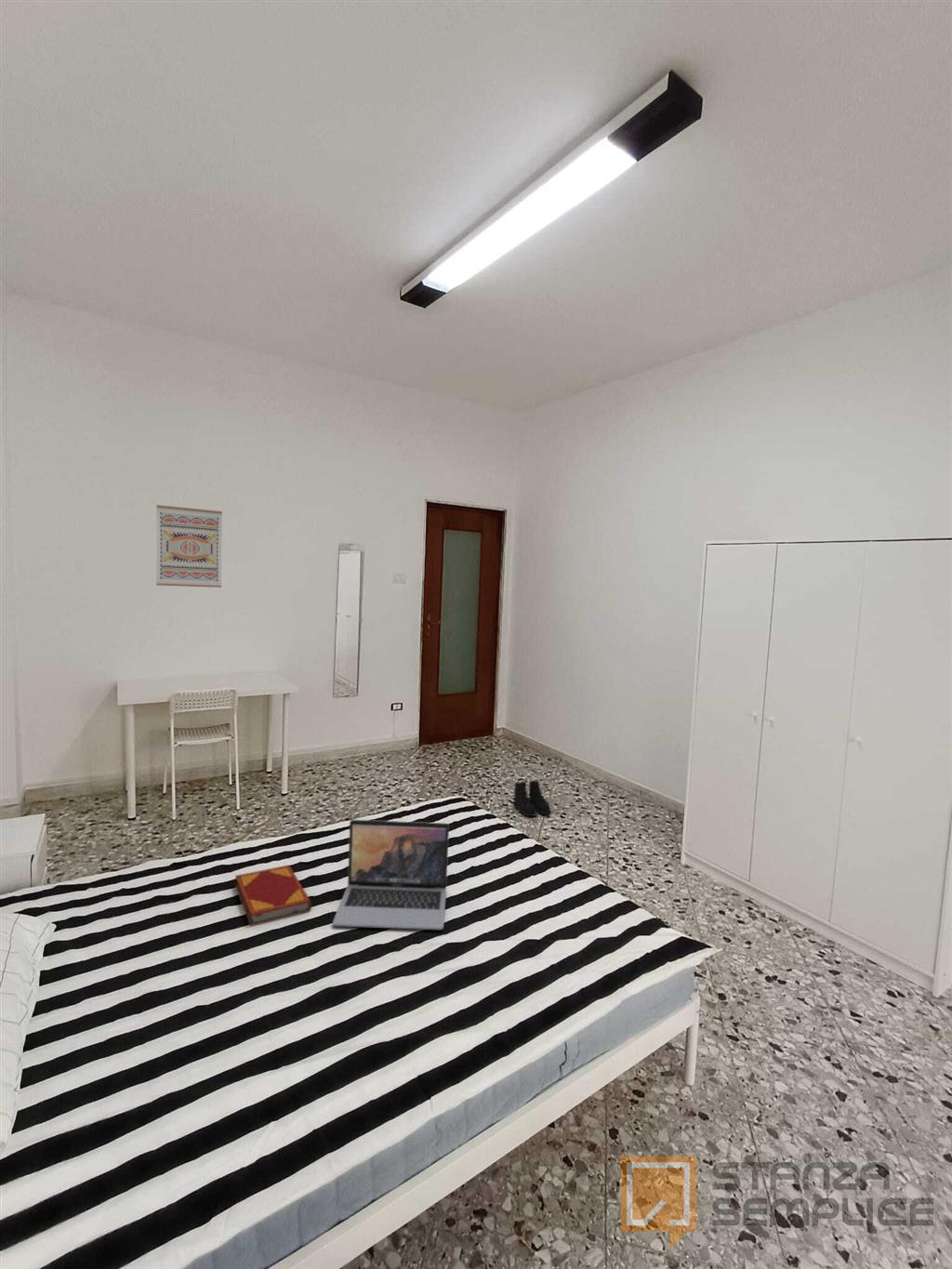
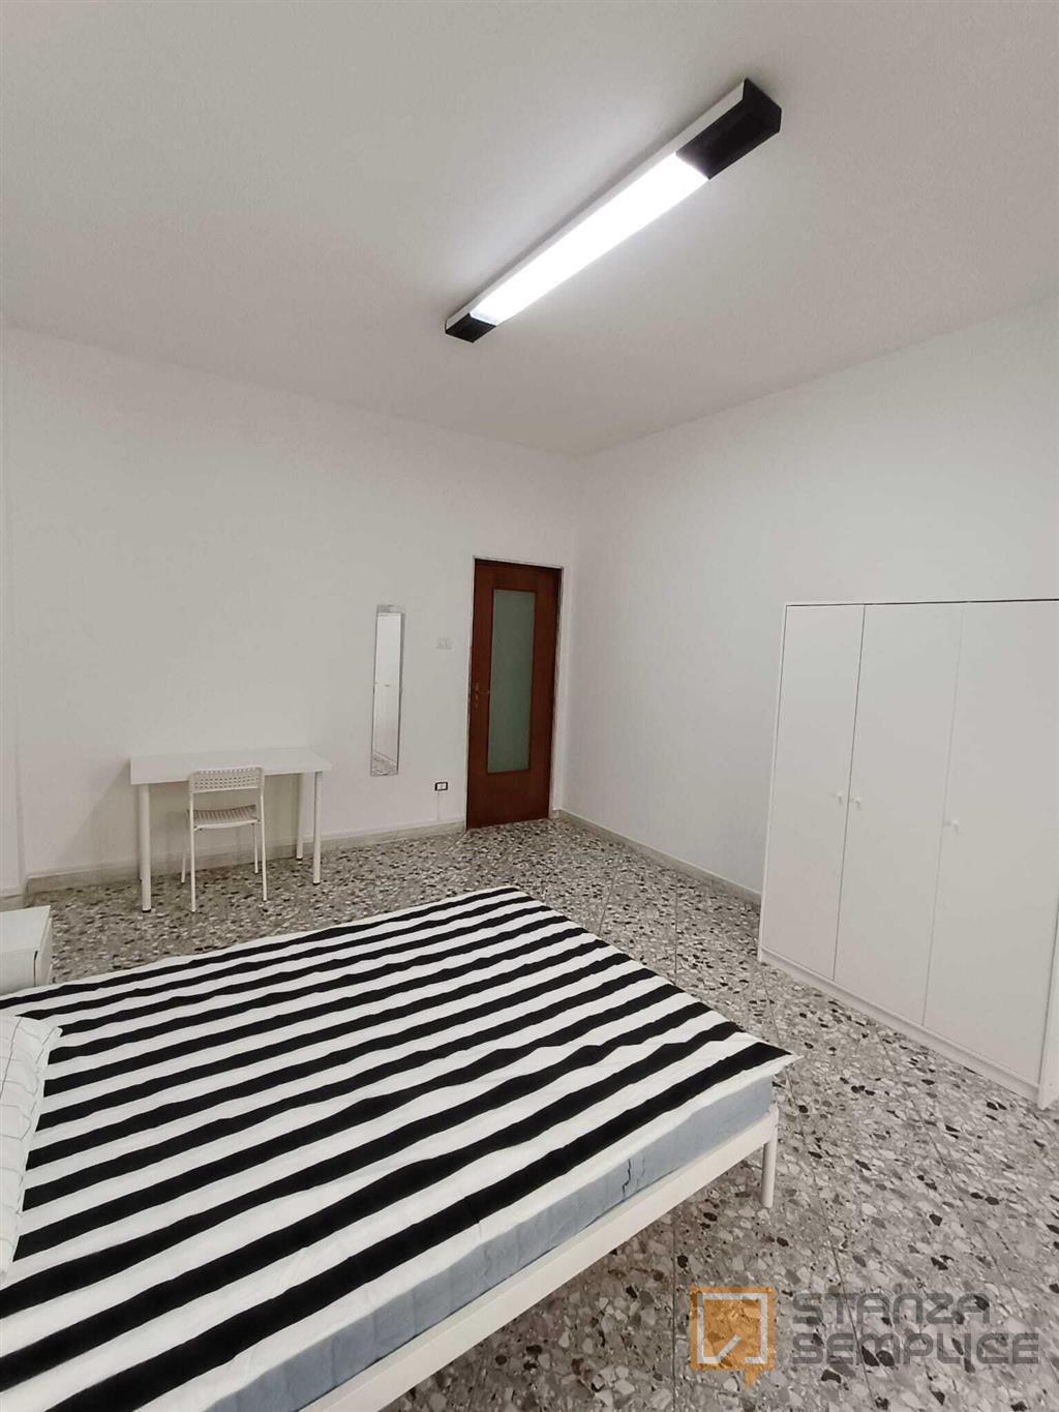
- boots [513,779,551,817]
- laptop [332,819,450,931]
- wall art [155,504,223,588]
- hardback book [234,864,312,927]
